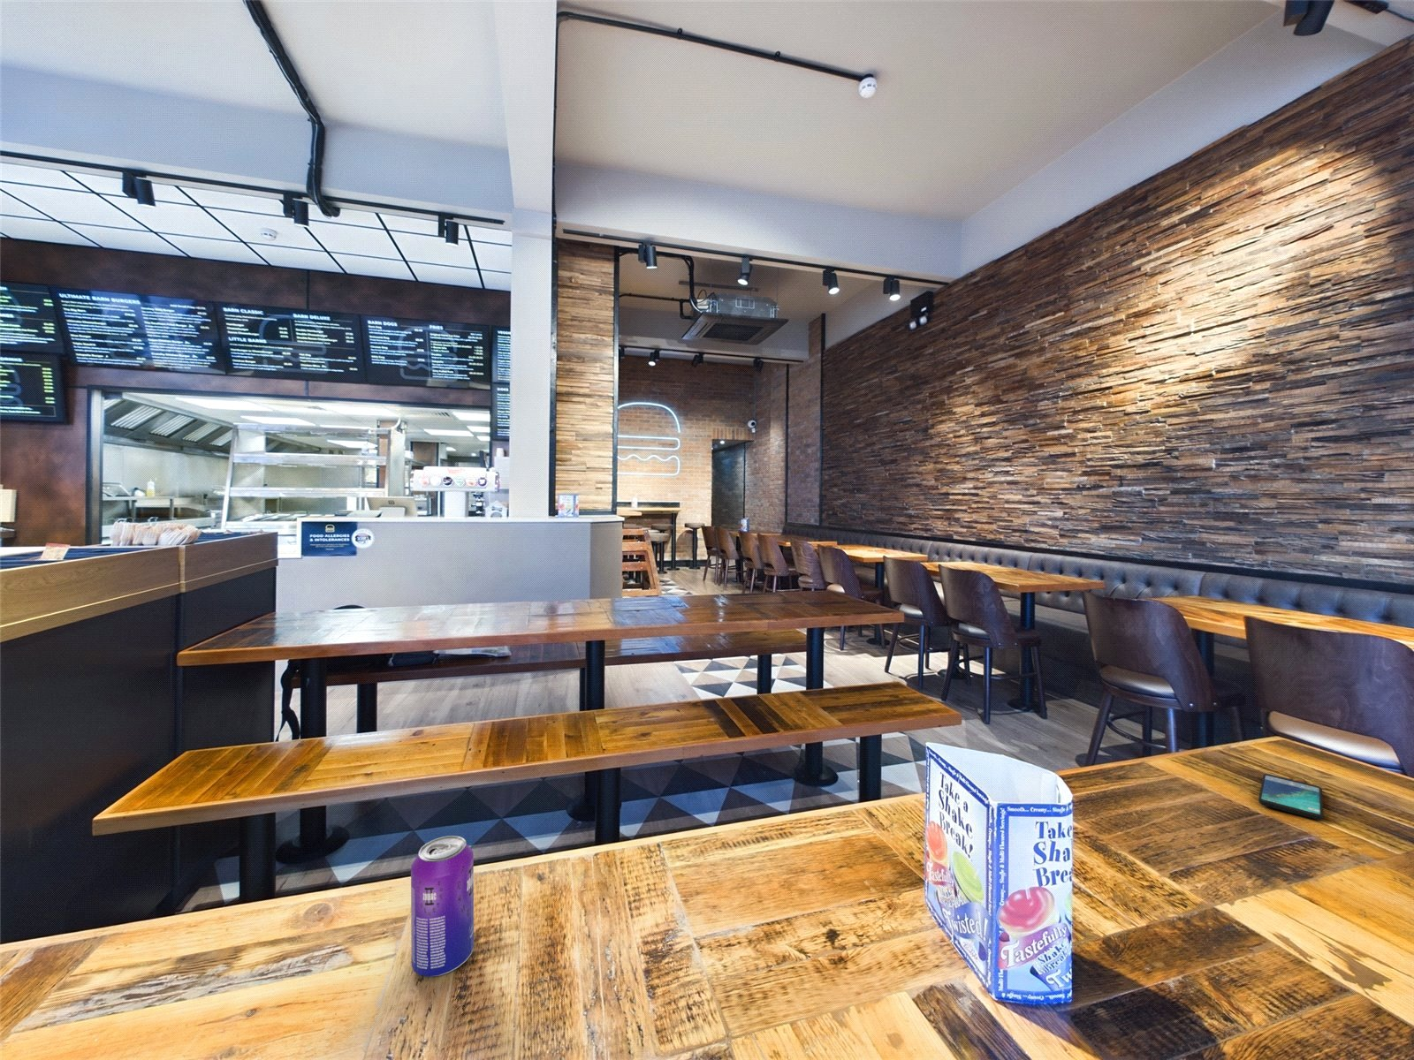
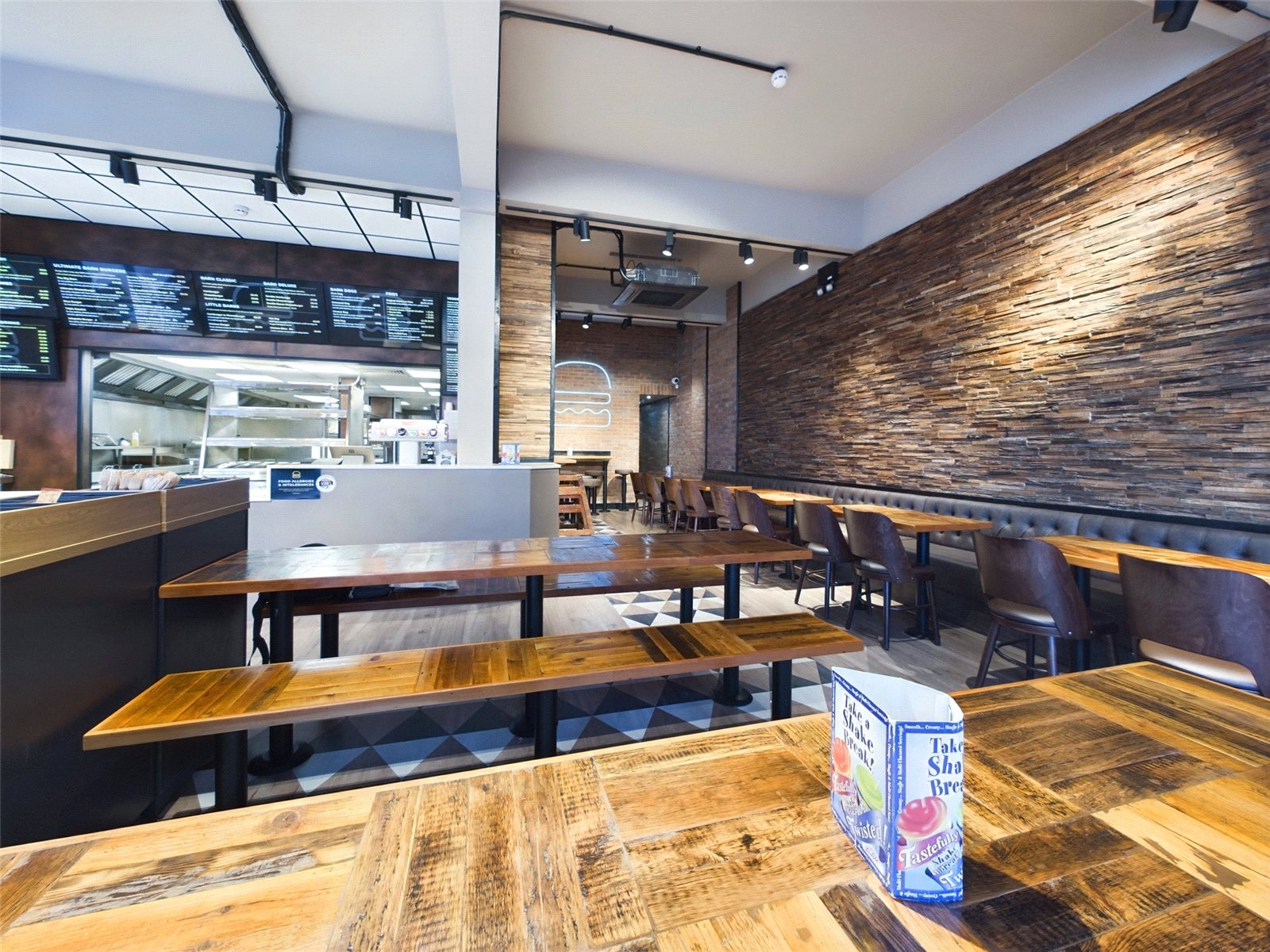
- beverage can [410,835,474,978]
- smartphone [1258,773,1324,821]
